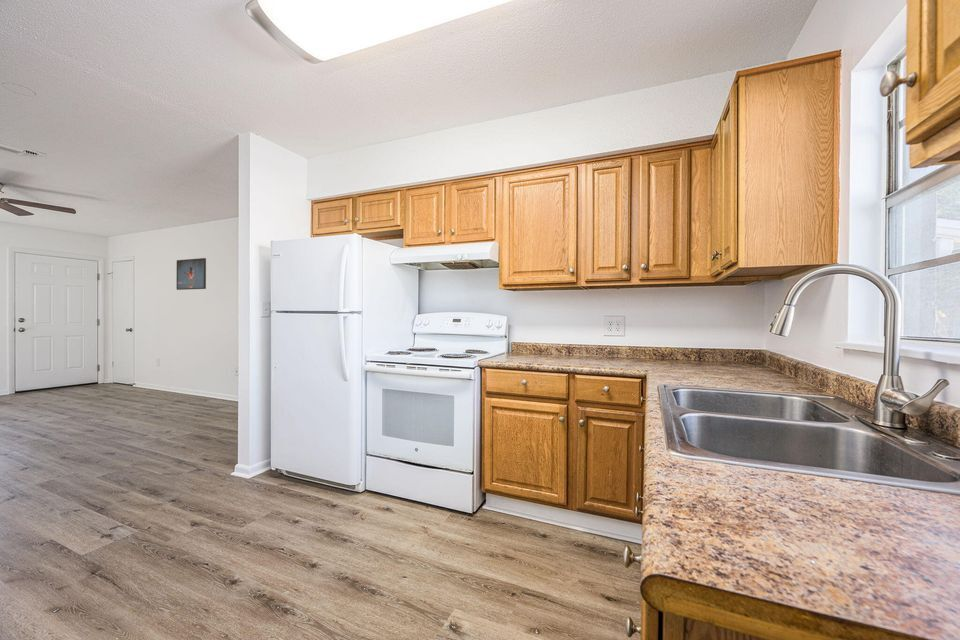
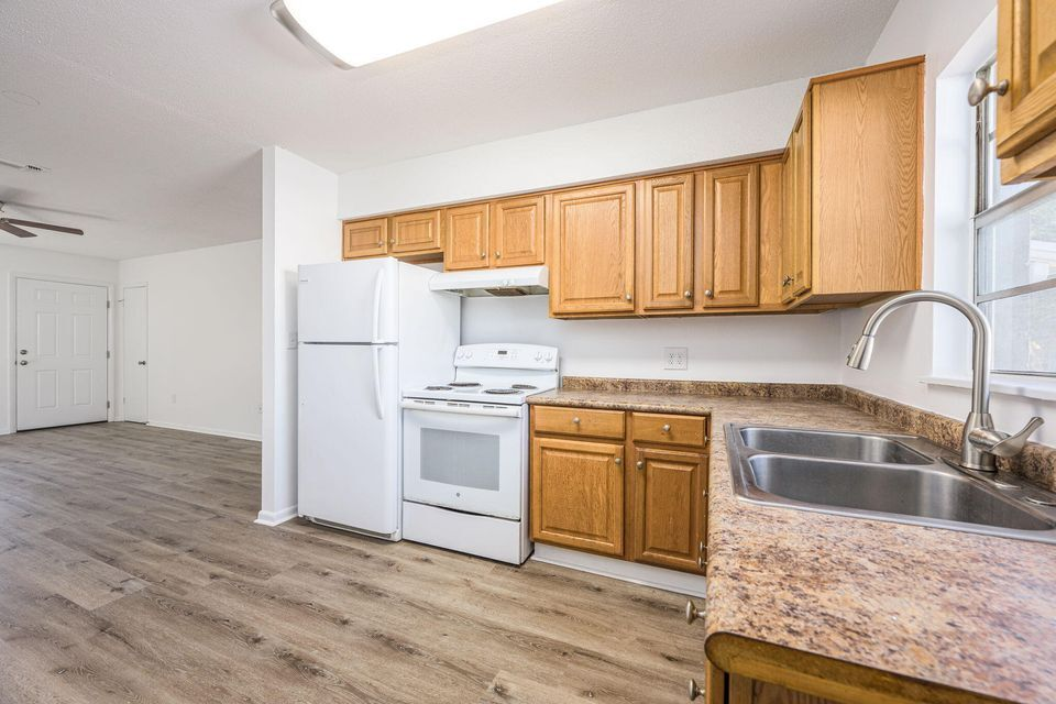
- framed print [176,257,207,291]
